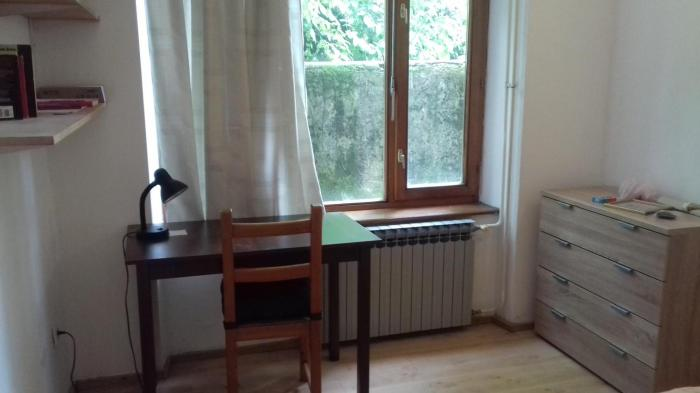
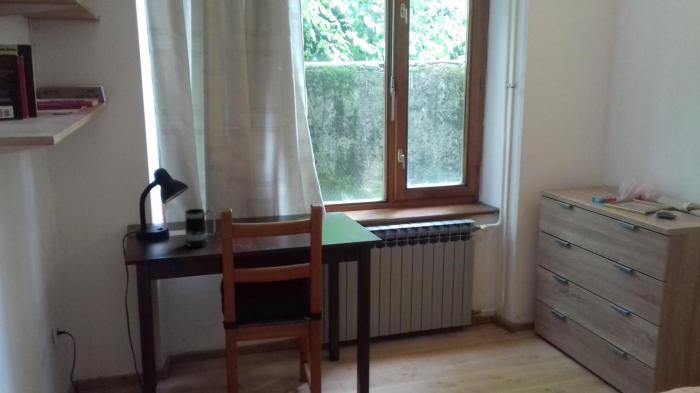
+ mug [184,208,217,248]
